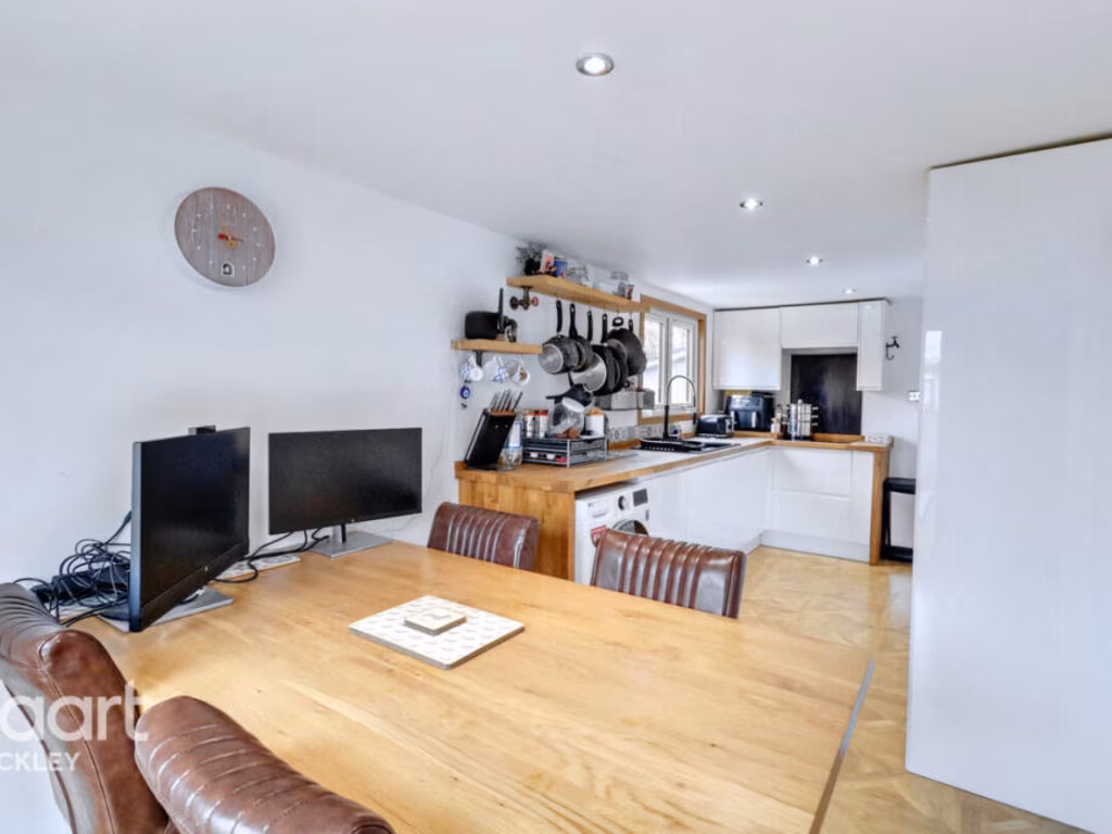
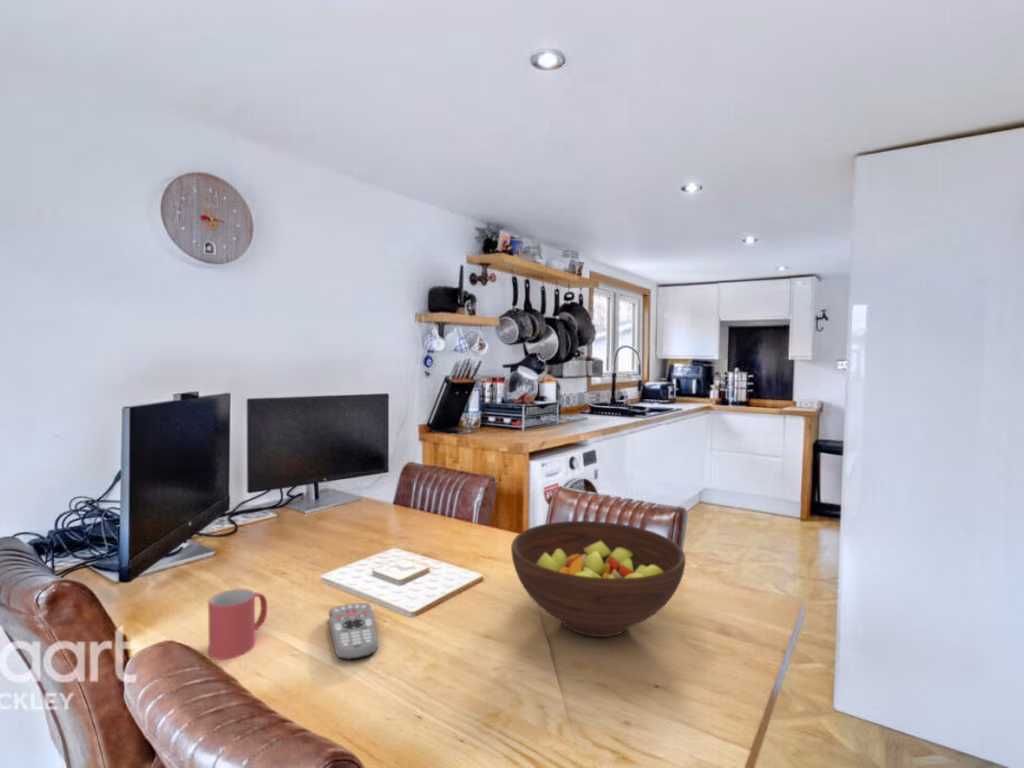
+ fruit bowl [510,520,686,638]
+ remote control [328,602,379,661]
+ mug [207,588,268,660]
